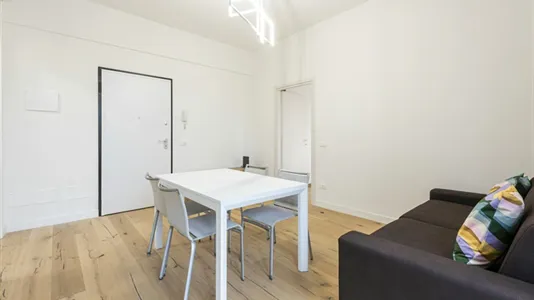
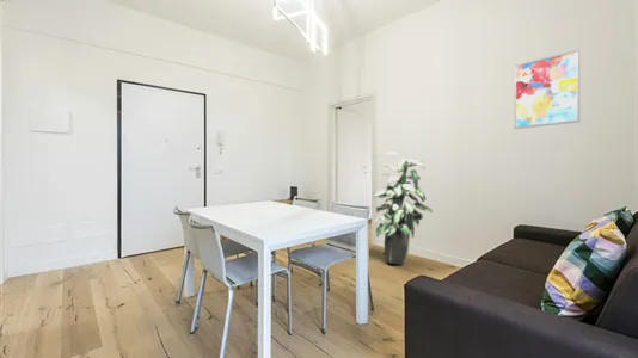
+ wall art [514,48,581,130]
+ indoor plant [372,150,434,266]
